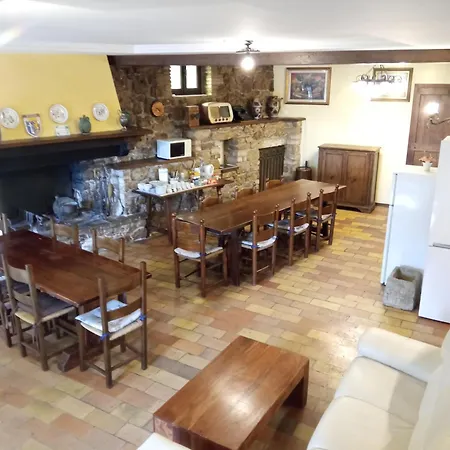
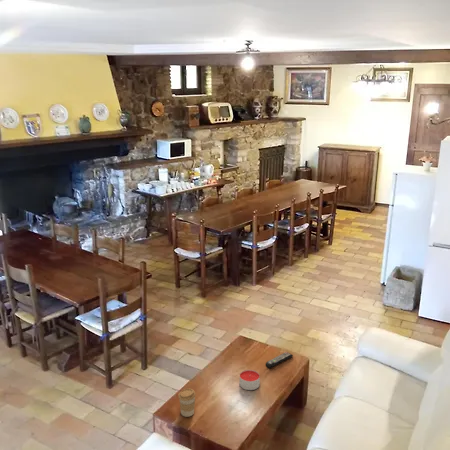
+ candle [239,369,261,391]
+ remote control [265,351,294,369]
+ coffee cup [177,388,197,418]
